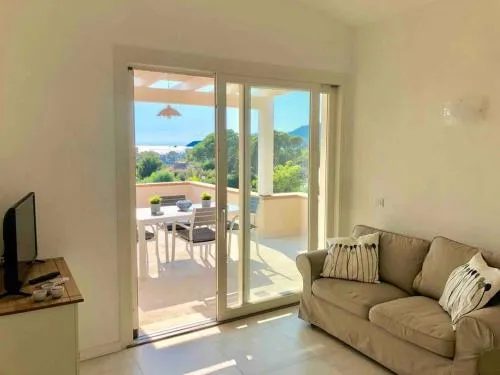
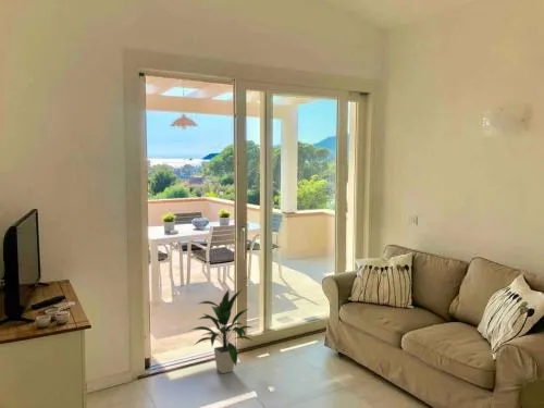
+ indoor plant [188,287,254,374]
